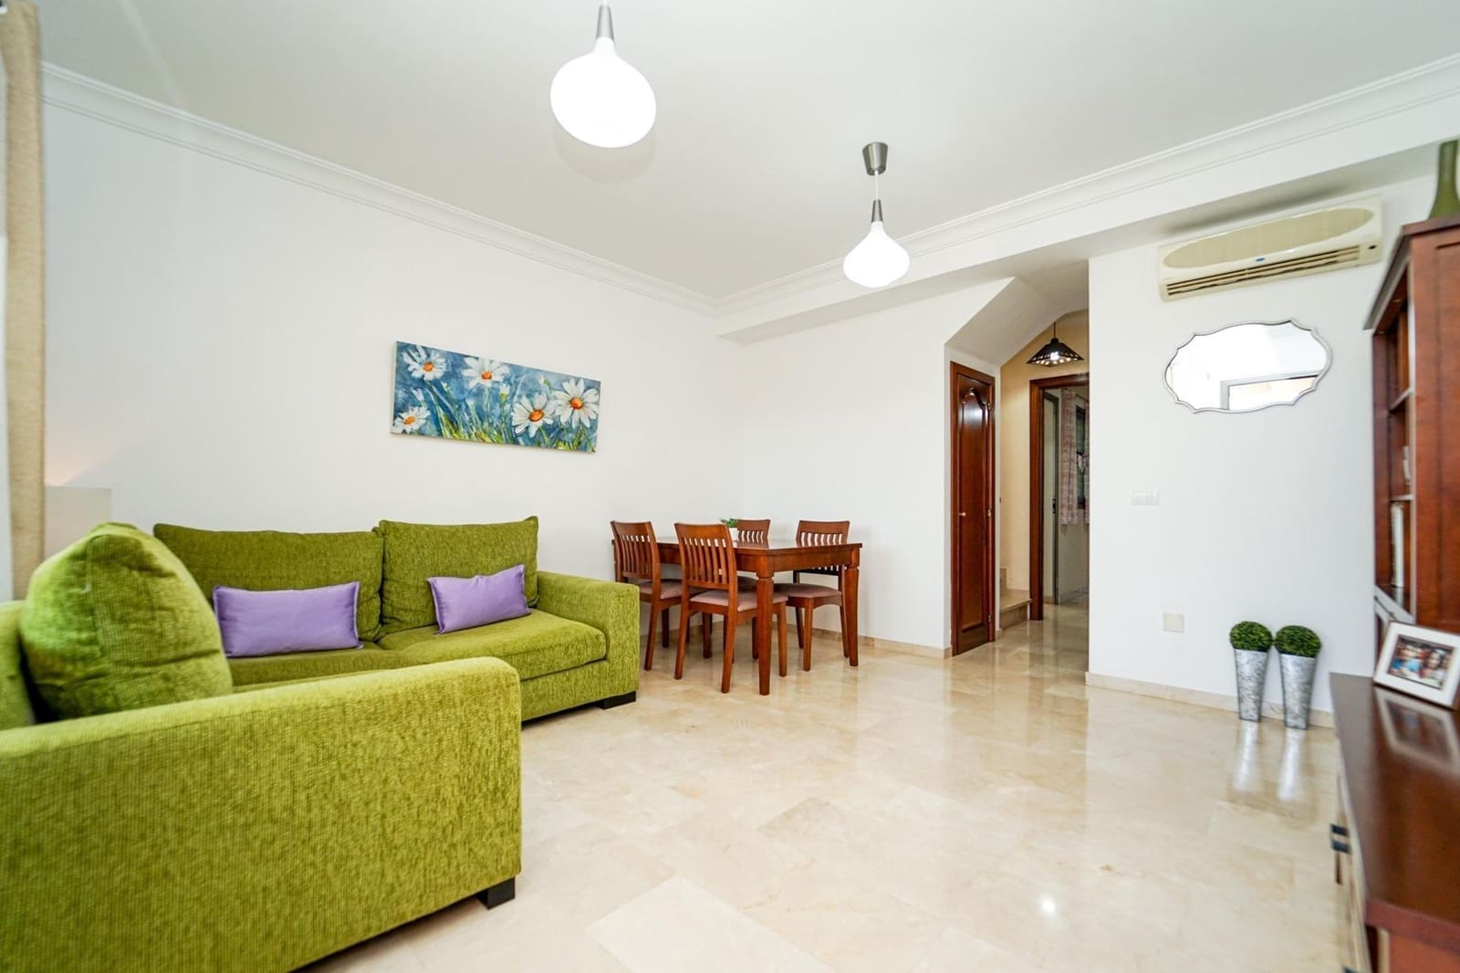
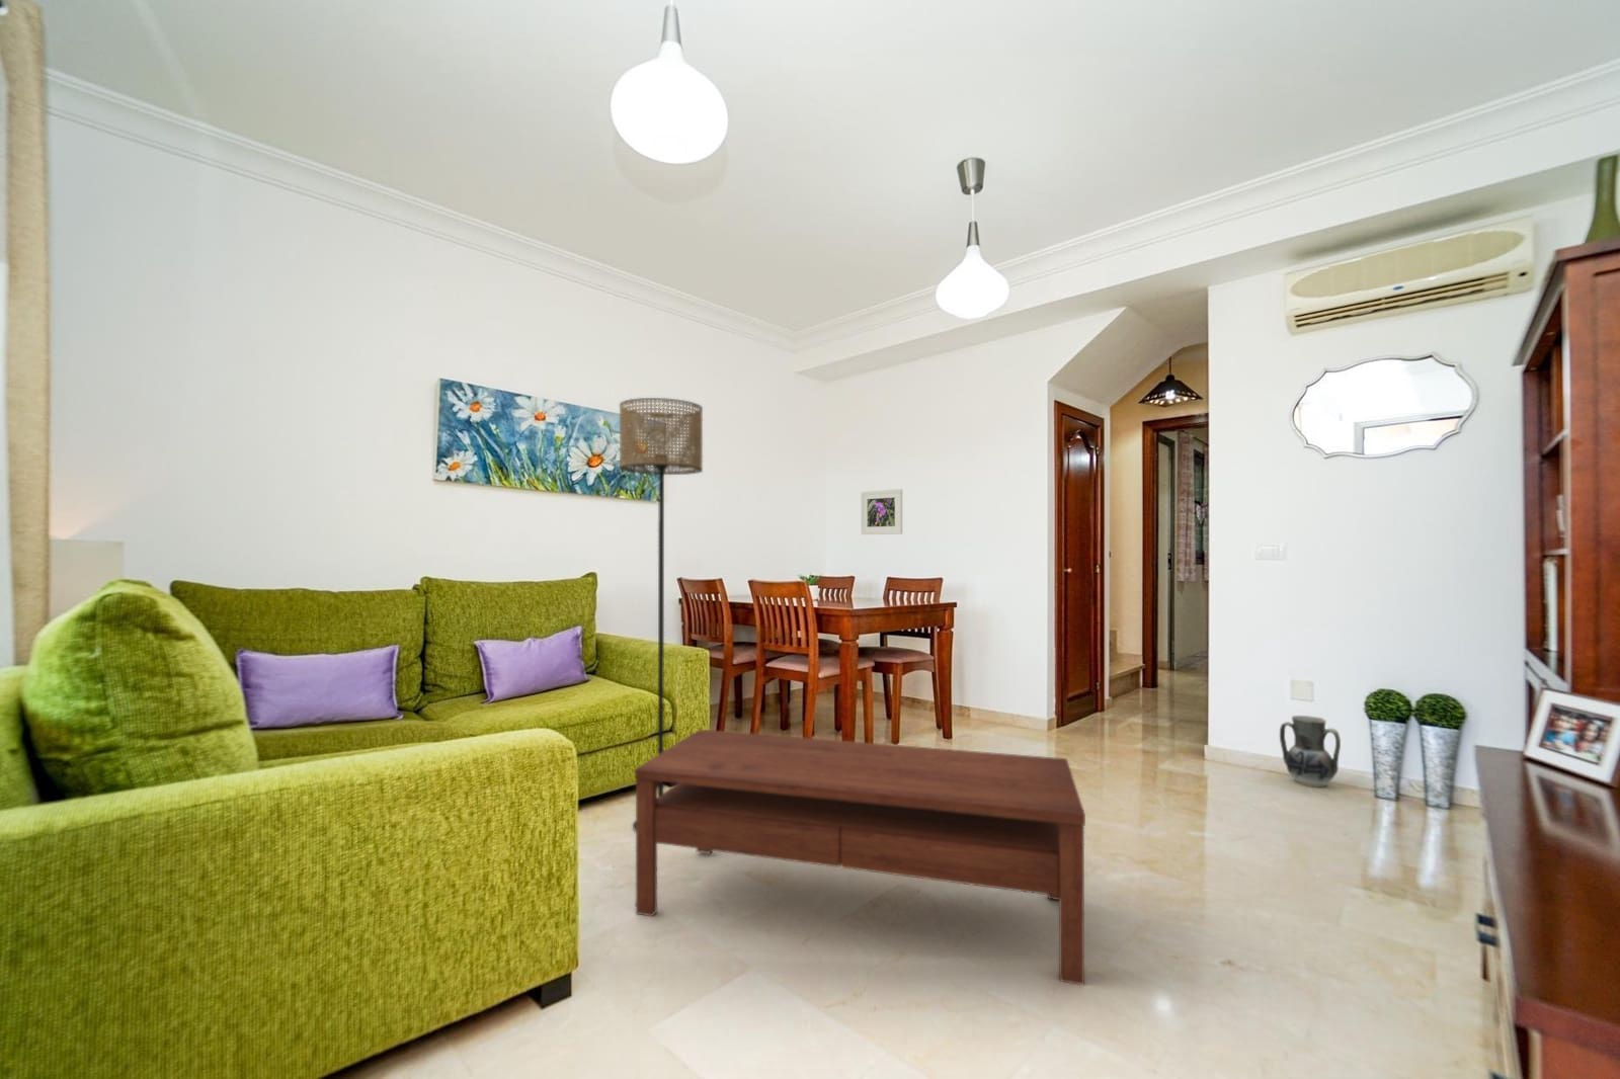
+ floor lamp [619,396,703,832]
+ coffee table [634,729,1086,986]
+ ceramic jug [1279,714,1342,789]
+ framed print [860,488,903,536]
